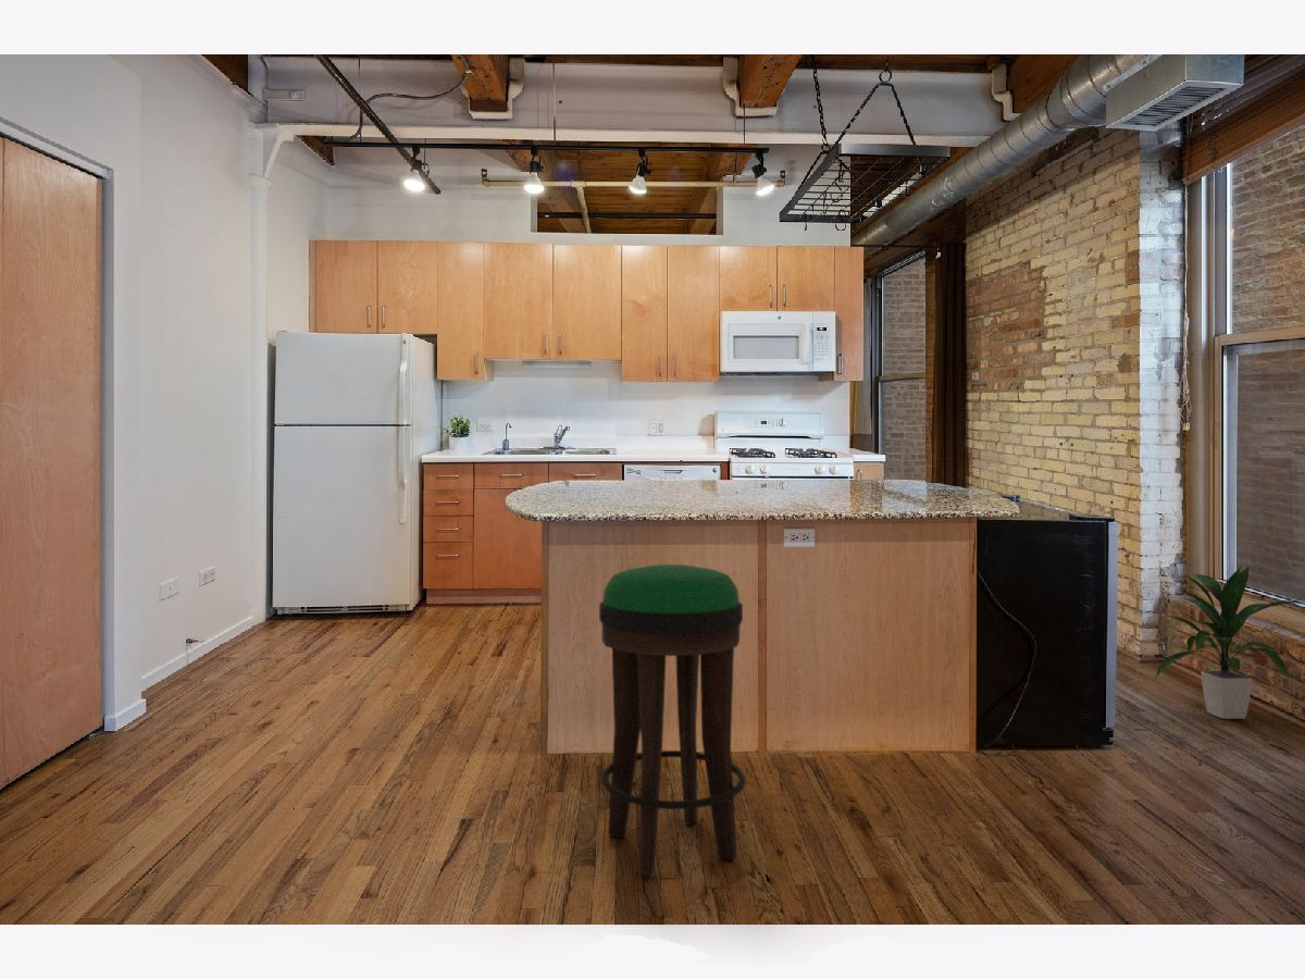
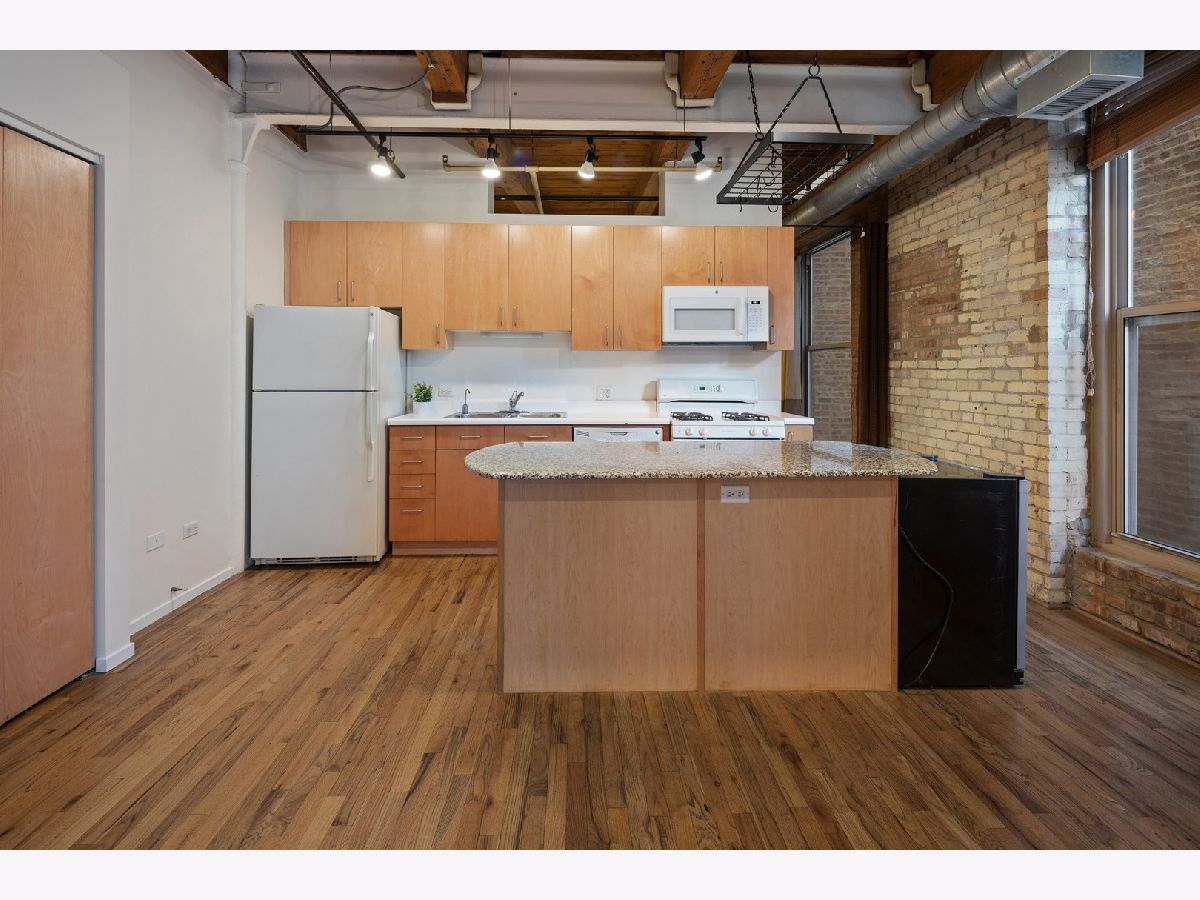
- bar stool [598,563,747,879]
- indoor plant [1154,563,1305,720]
